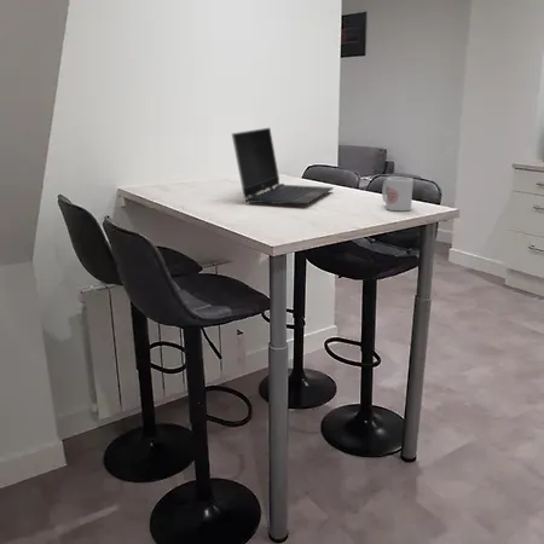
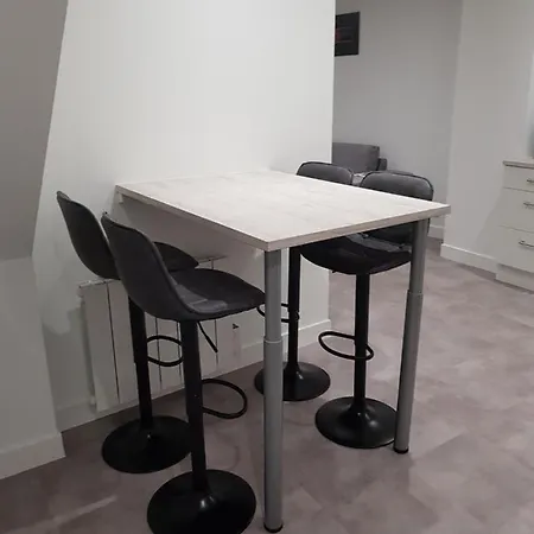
- mug [381,175,415,212]
- laptop computer [231,127,335,207]
